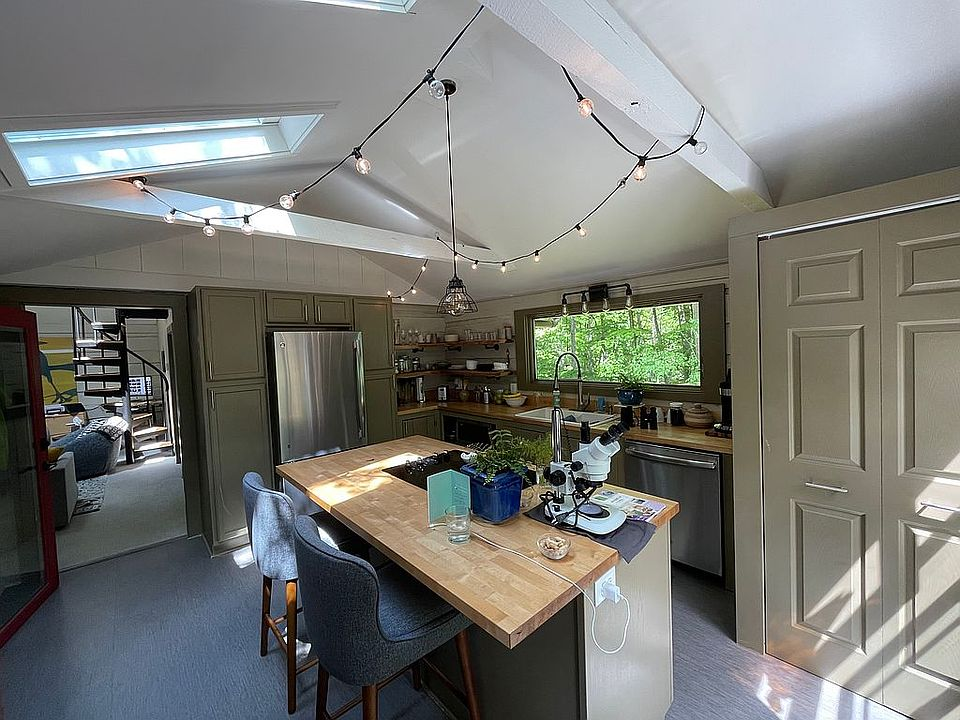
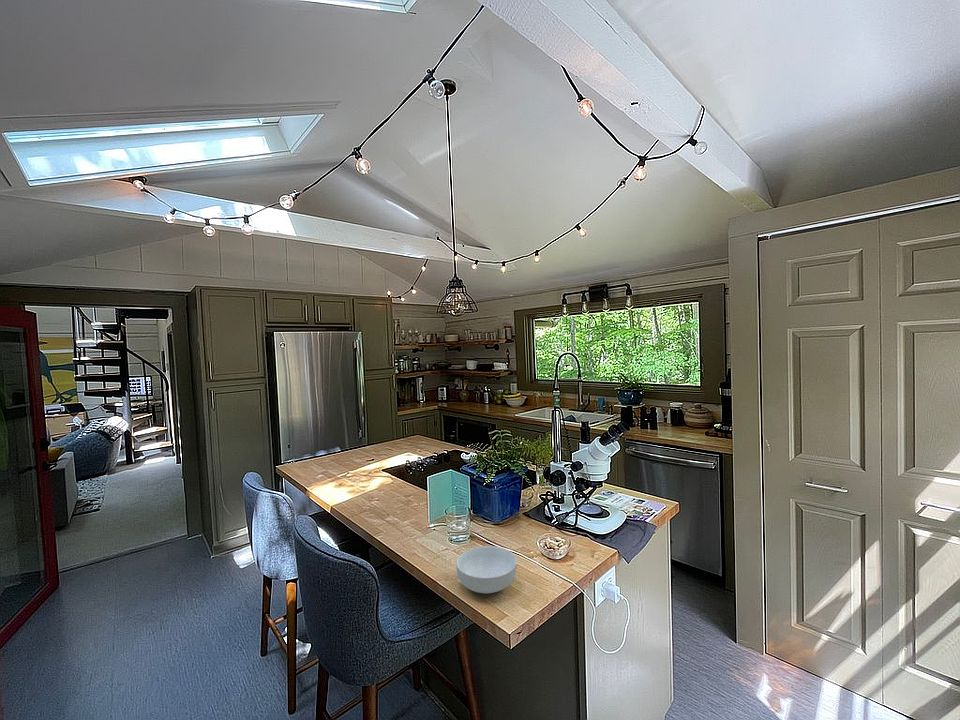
+ cereal bowl [455,545,518,595]
